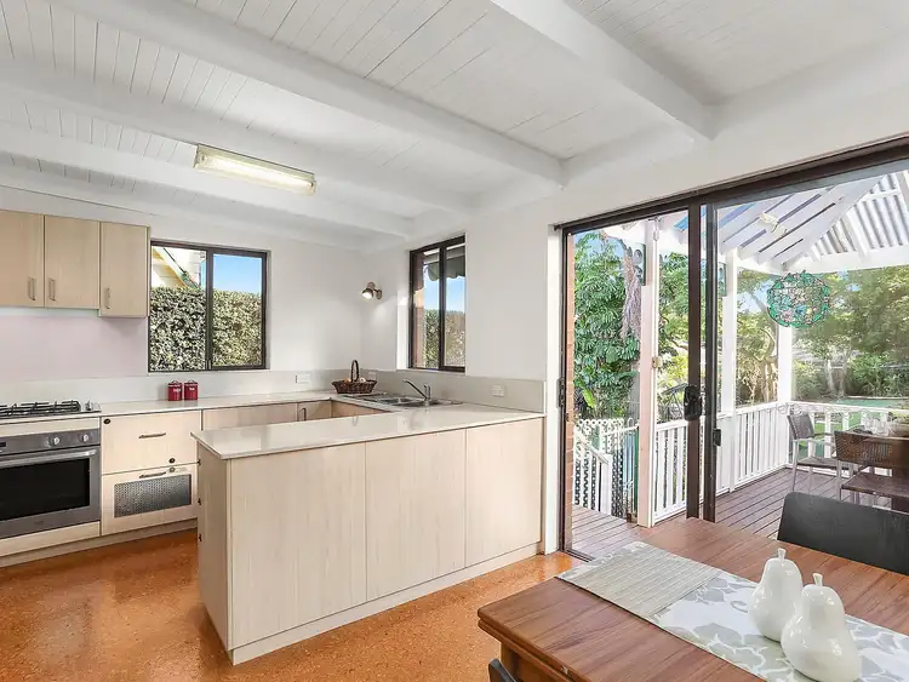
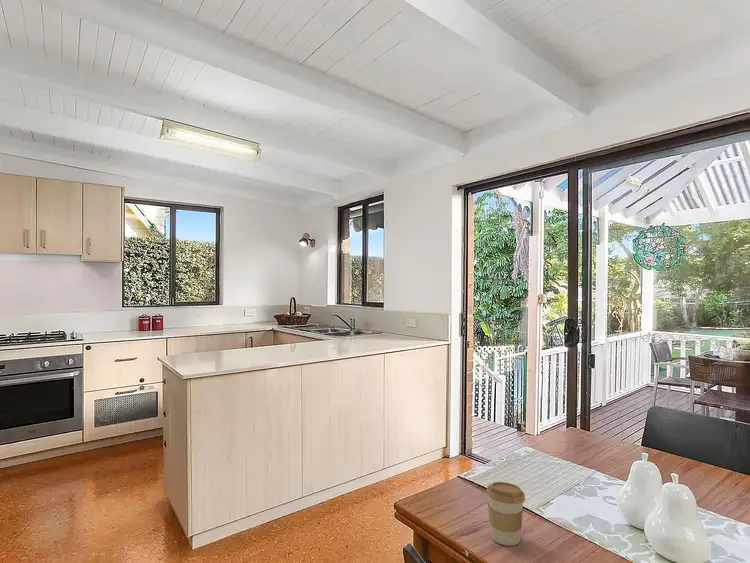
+ coffee cup [485,481,526,547]
